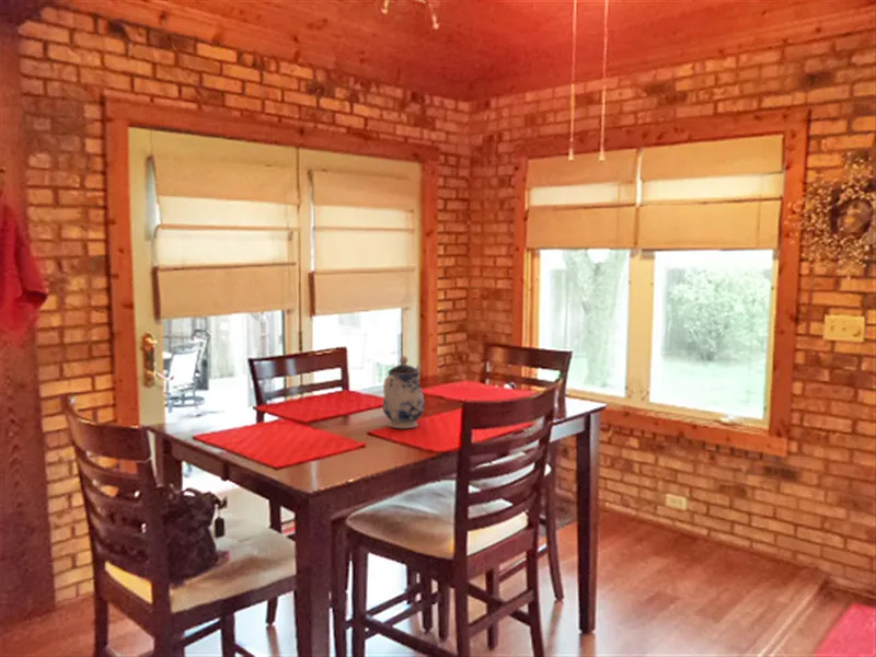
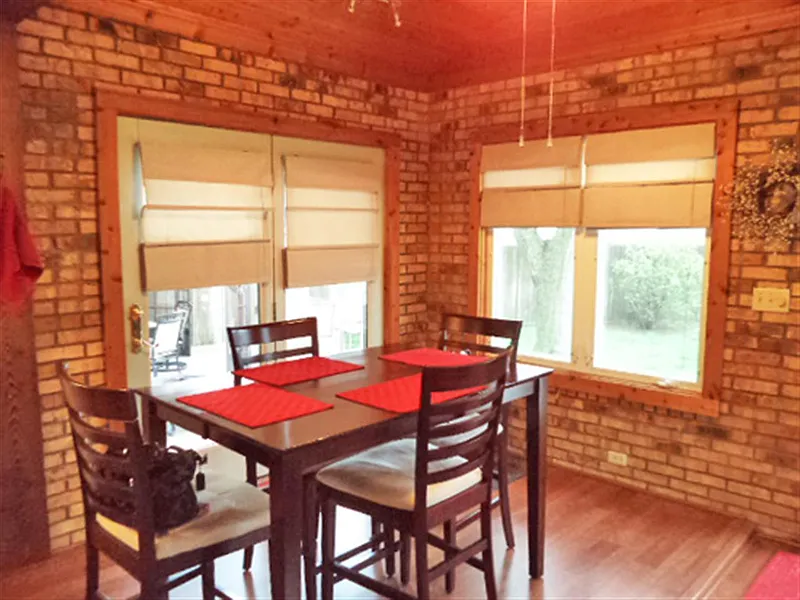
- teapot [381,355,426,429]
